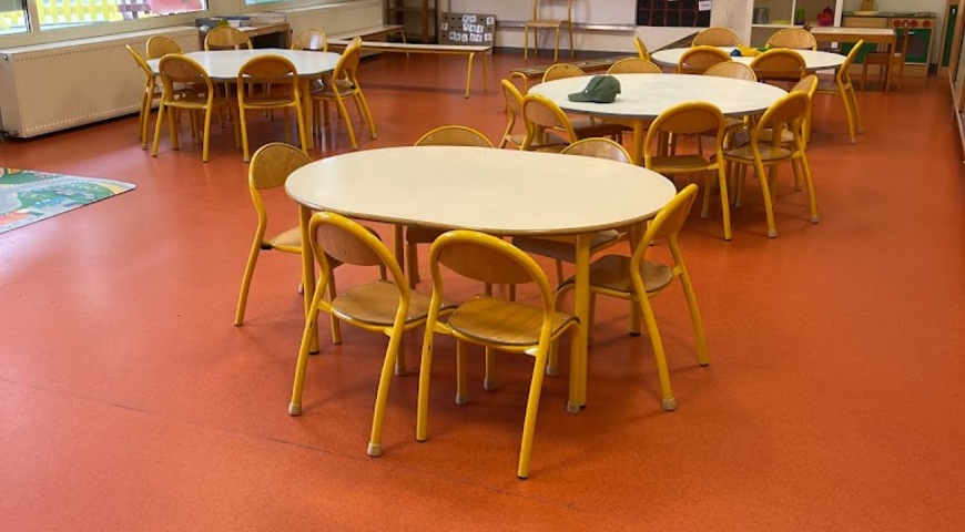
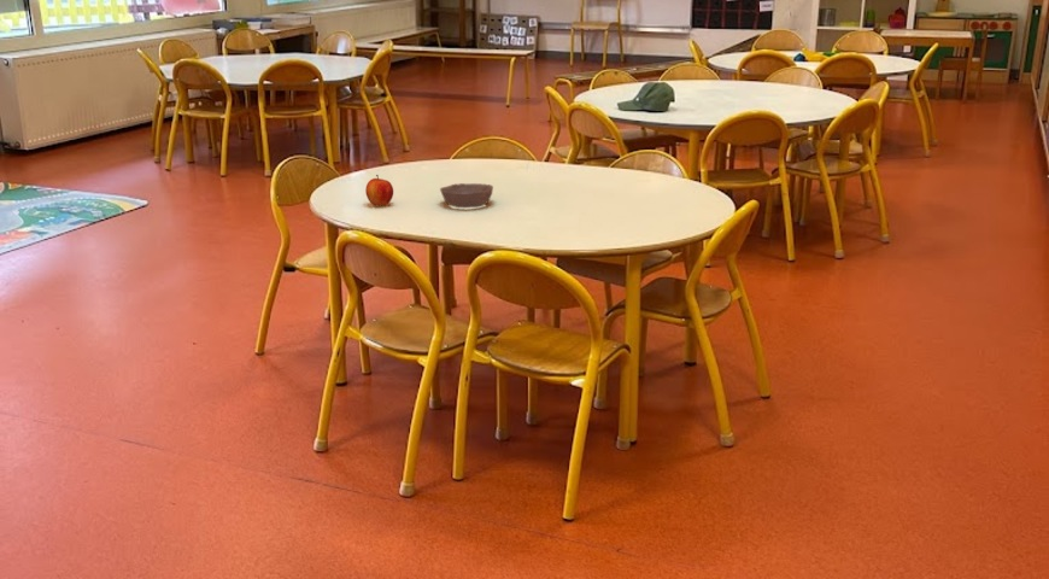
+ bowl [439,182,494,209]
+ apple [364,174,394,206]
